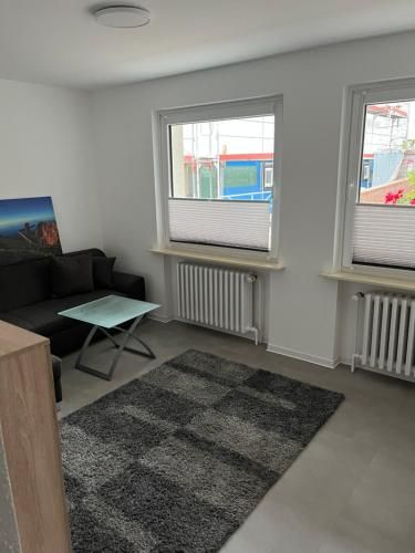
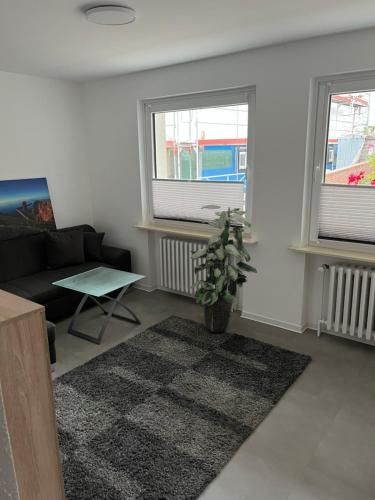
+ indoor plant [189,204,258,333]
